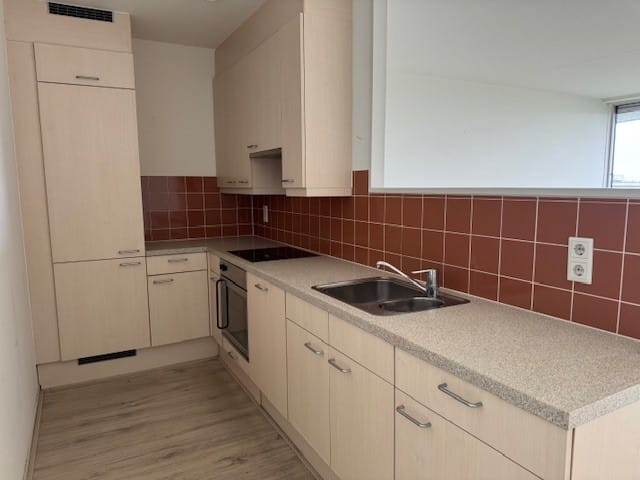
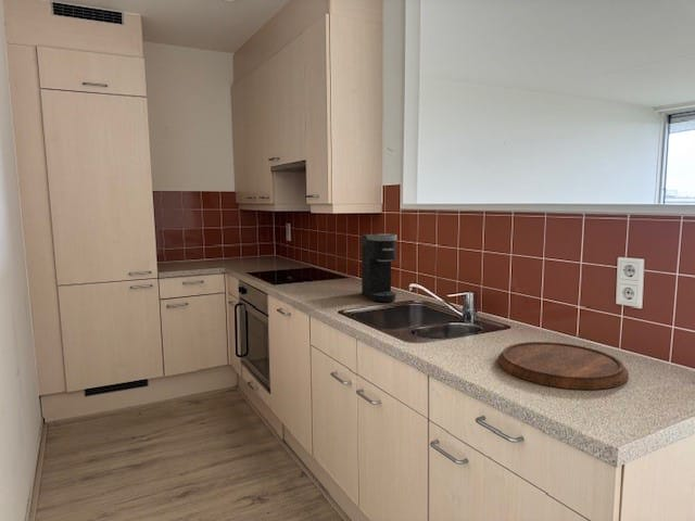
+ coffee maker [361,232,397,303]
+ cutting board [497,341,630,391]
